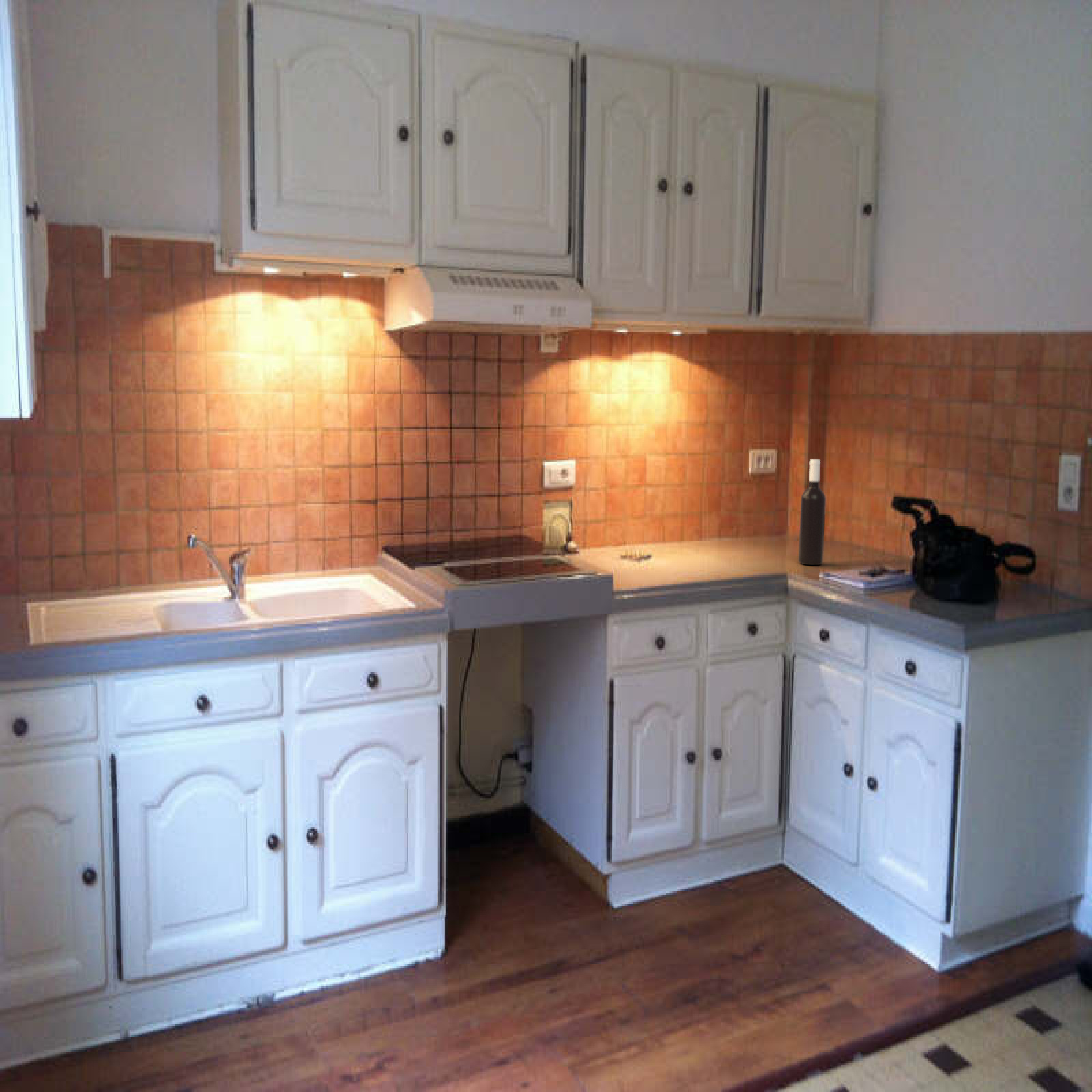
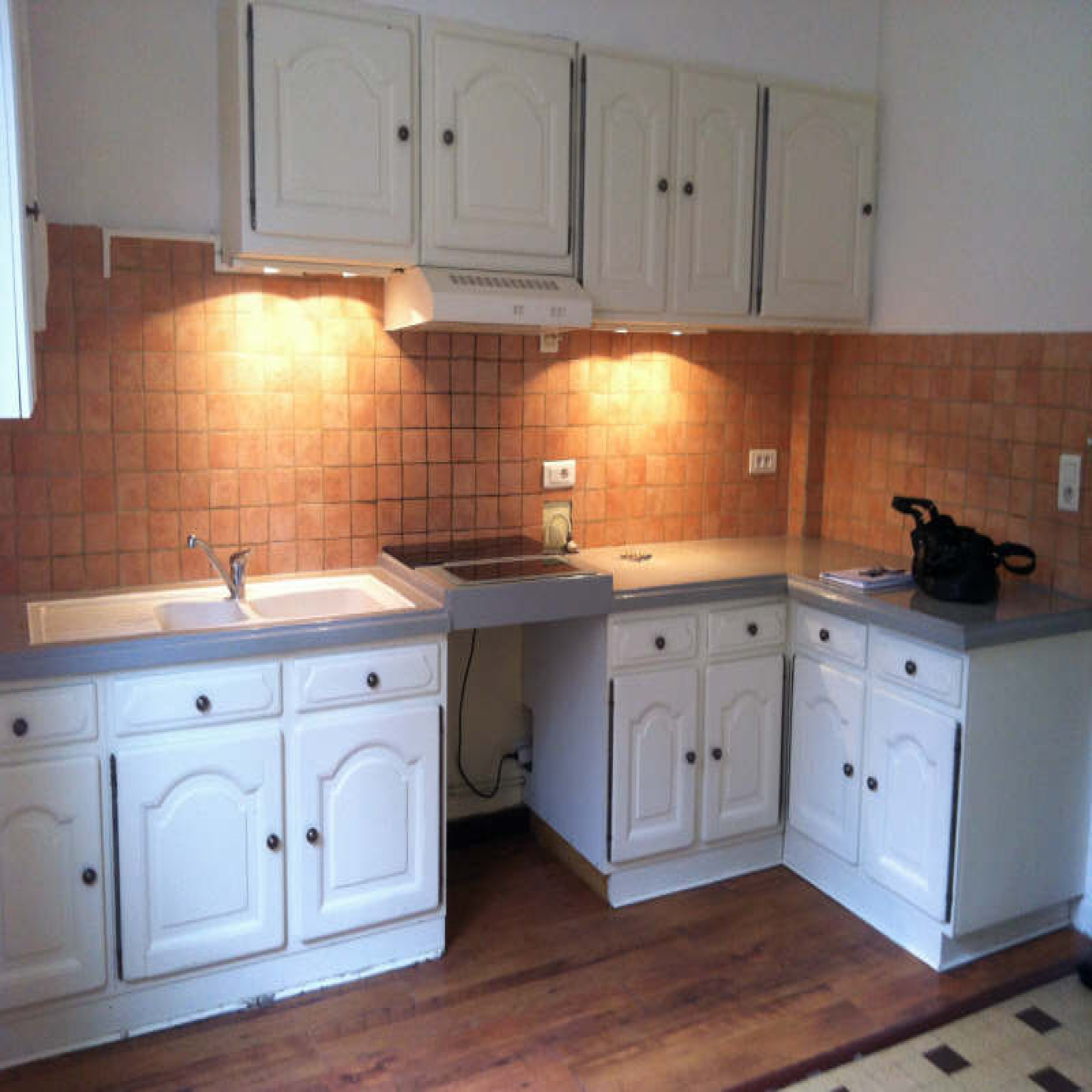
- wine bottle [798,459,827,566]
